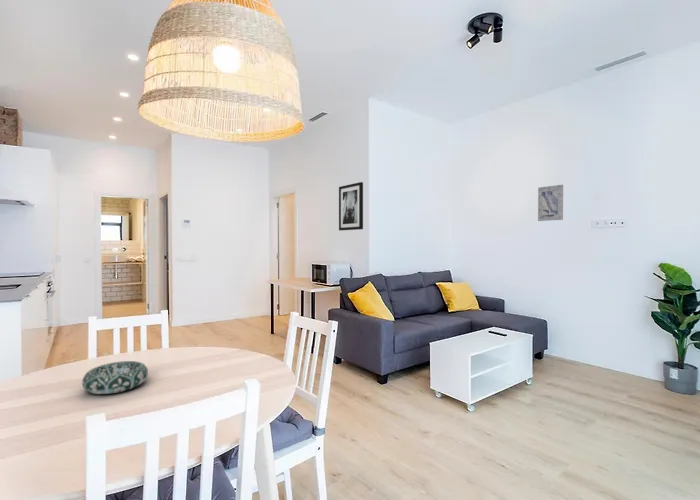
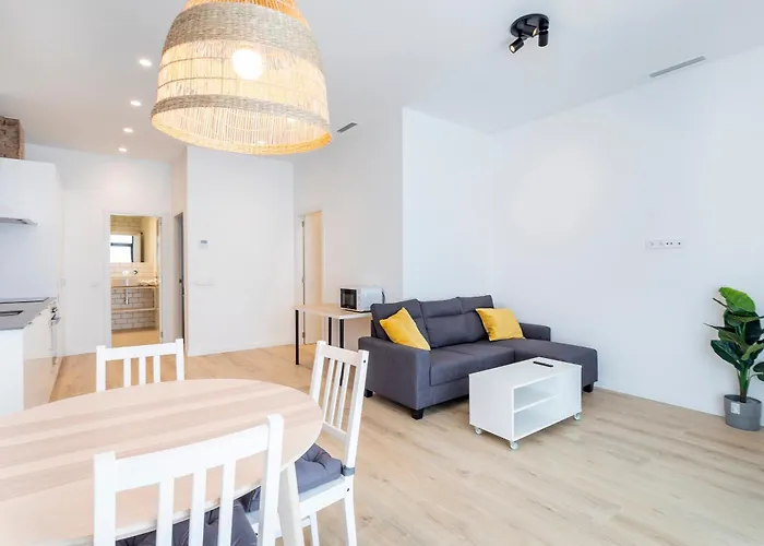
- decorative bowl [81,360,149,395]
- wall art [338,181,364,231]
- wall art [537,184,564,222]
